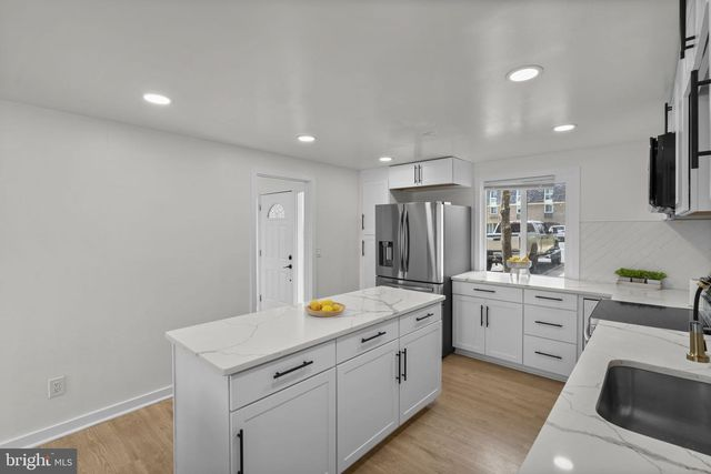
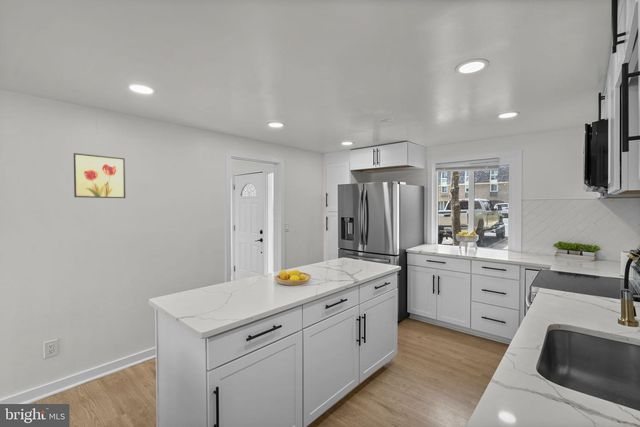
+ wall art [73,152,127,199]
